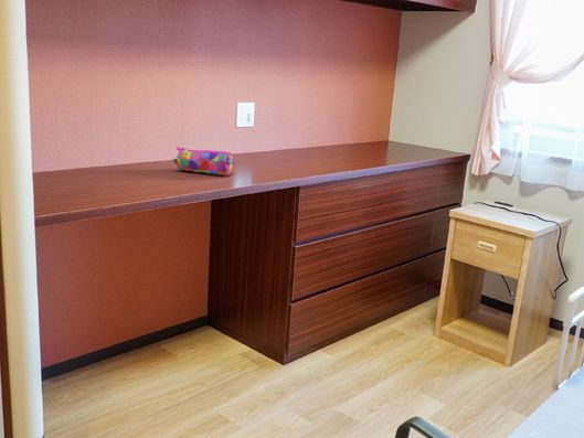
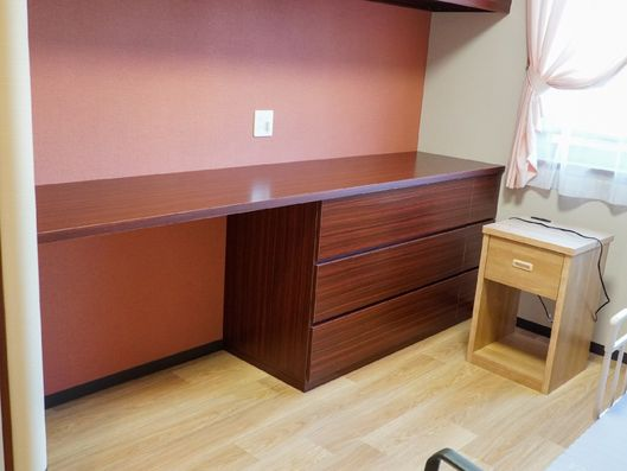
- pencil case [172,146,235,175]
